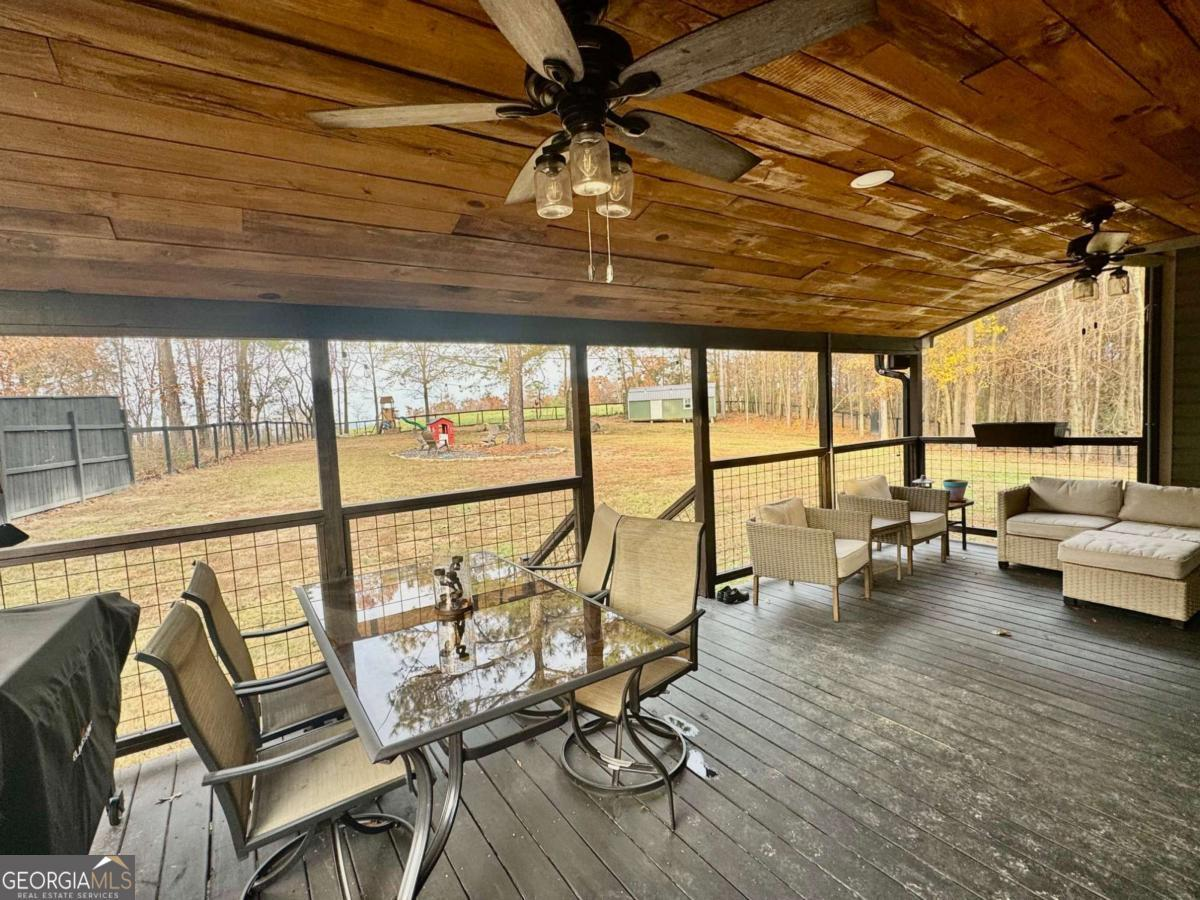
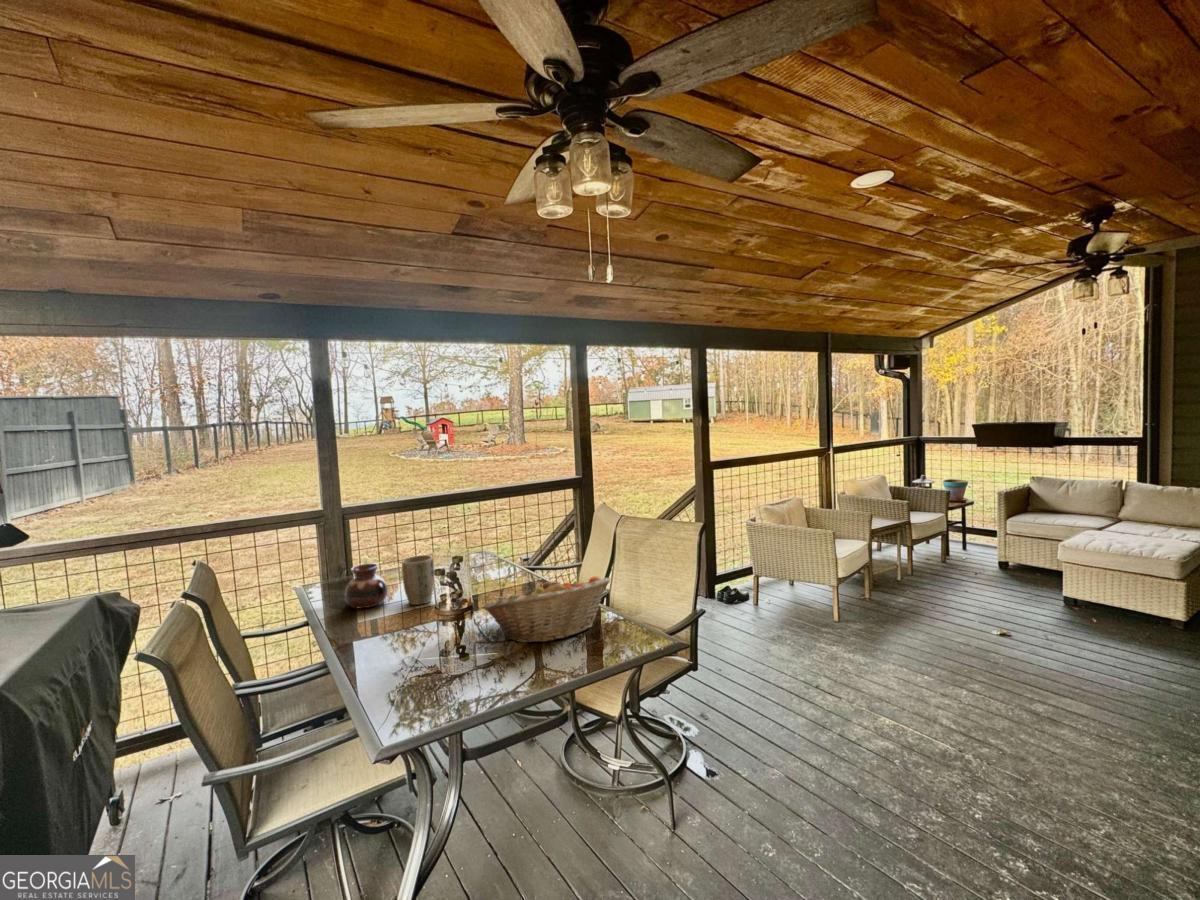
+ fruit basket [482,575,611,644]
+ plant pot [401,554,435,606]
+ vase [344,562,389,609]
